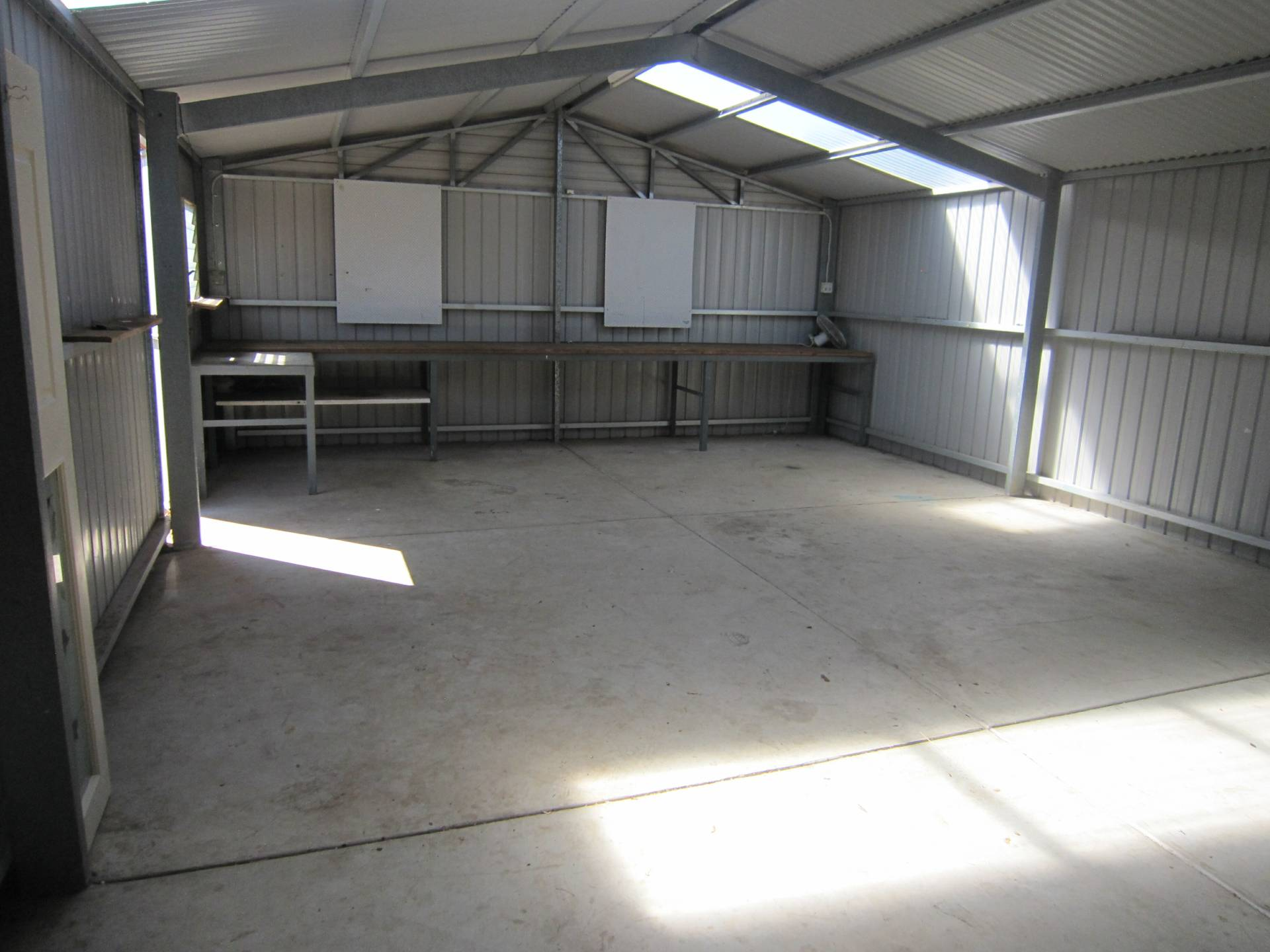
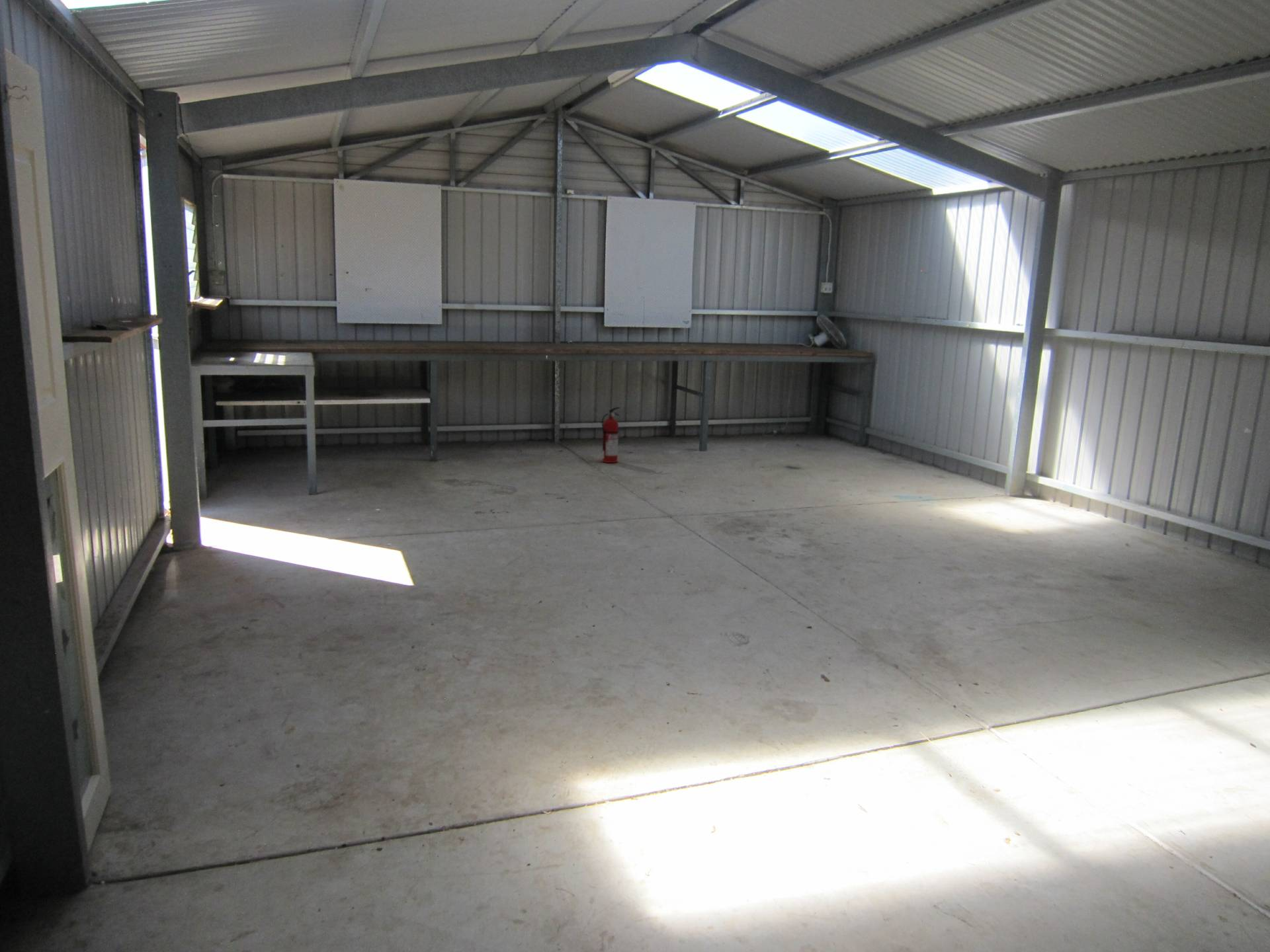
+ fire extinguisher [601,407,621,463]
